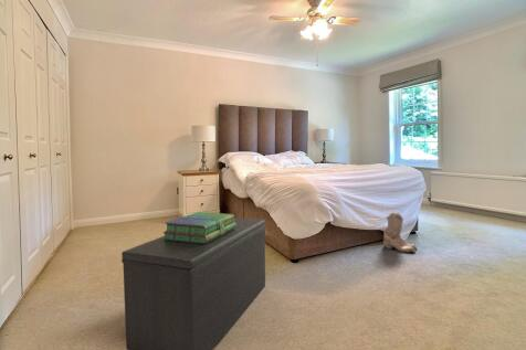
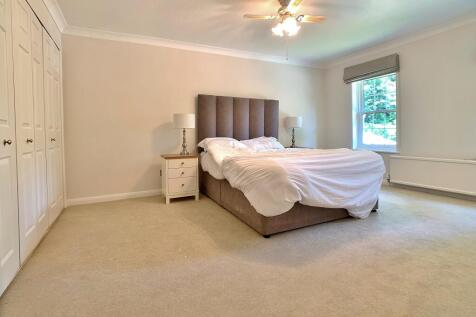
- bench [120,216,266,350]
- boots [382,211,418,253]
- stack of books [161,211,236,244]
